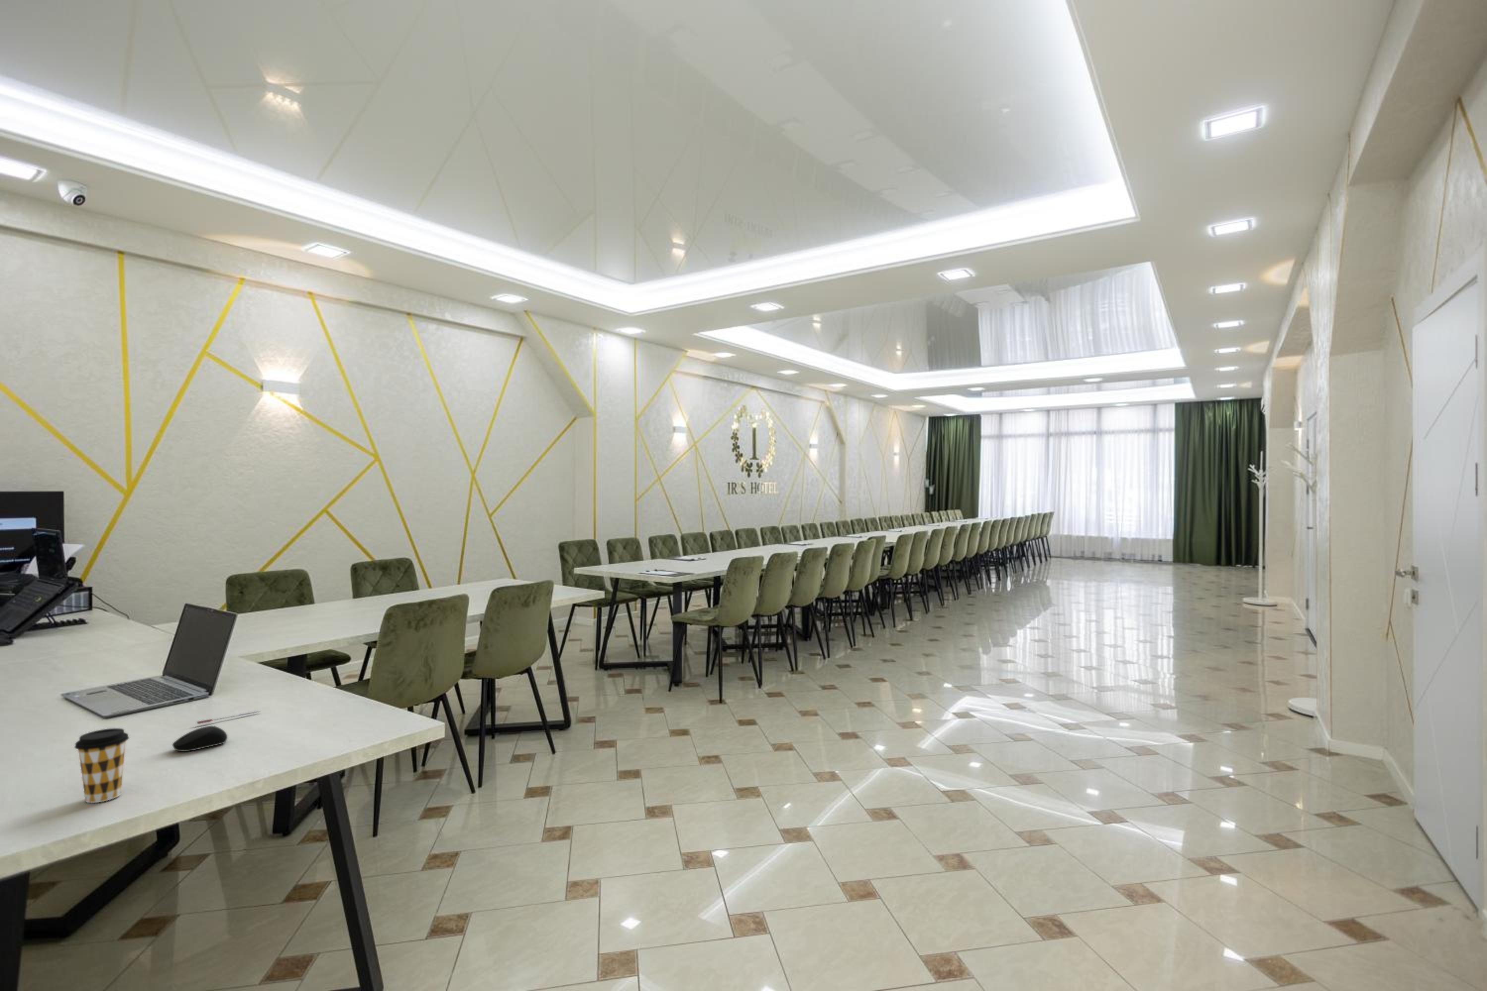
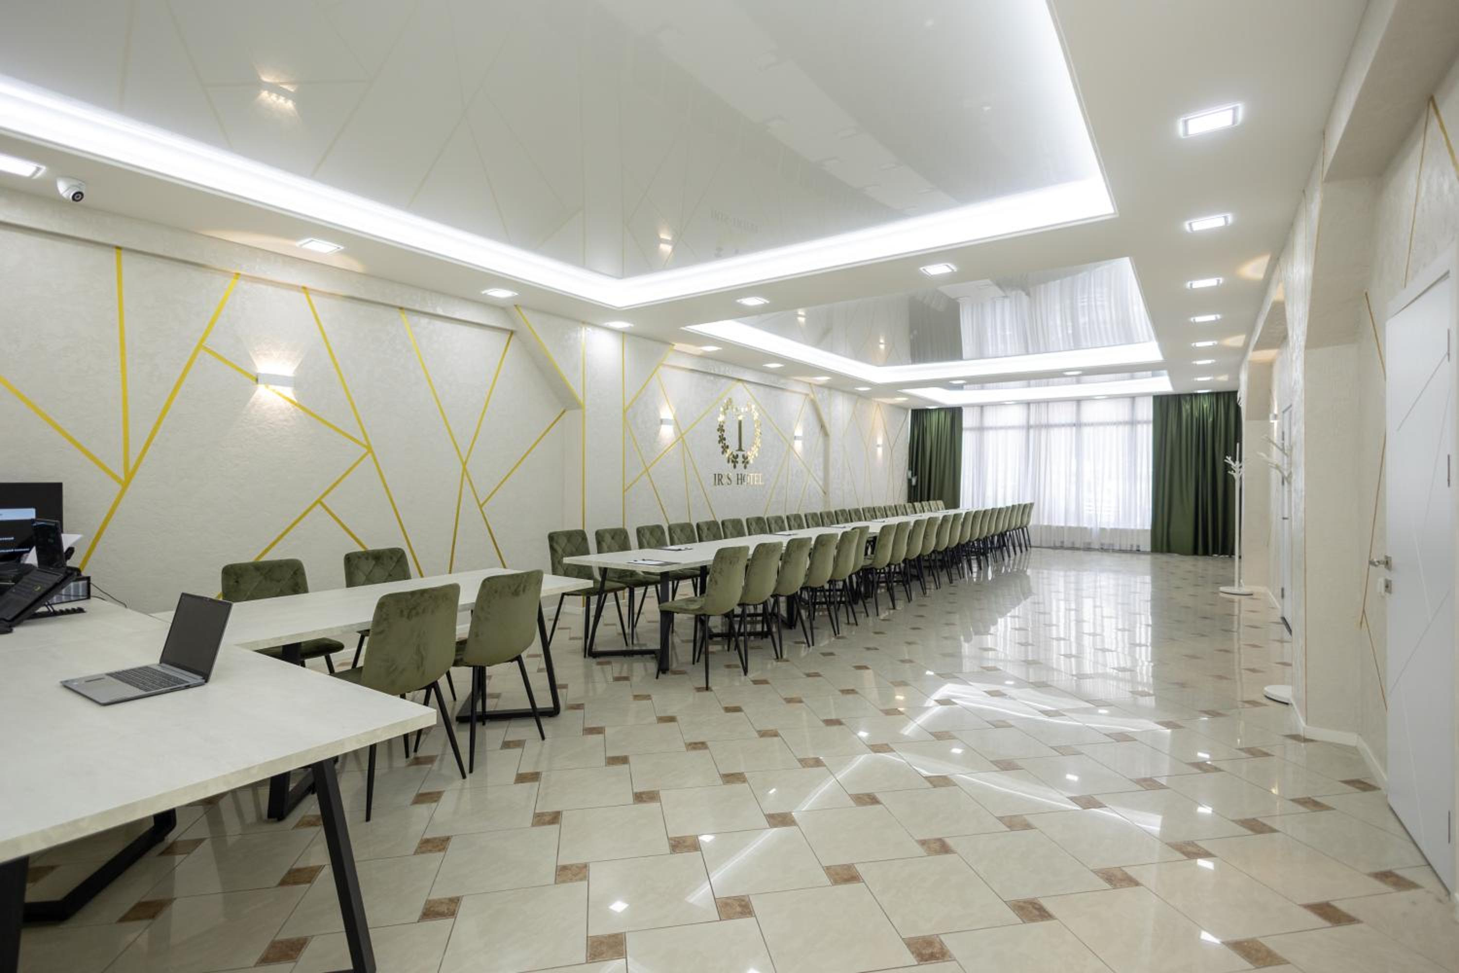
- computer mouse [171,726,228,752]
- pen [196,710,261,724]
- coffee cup [74,728,129,803]
